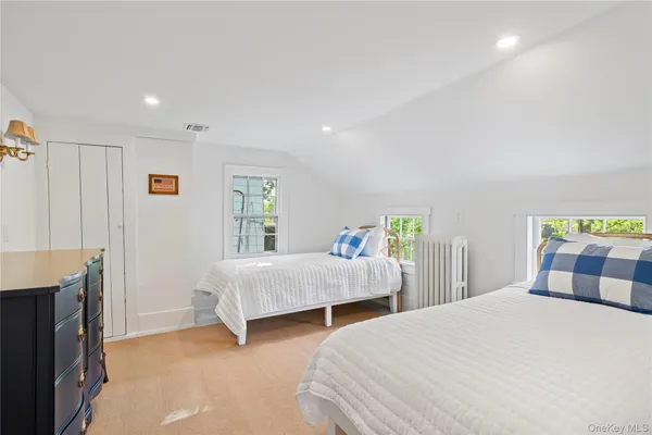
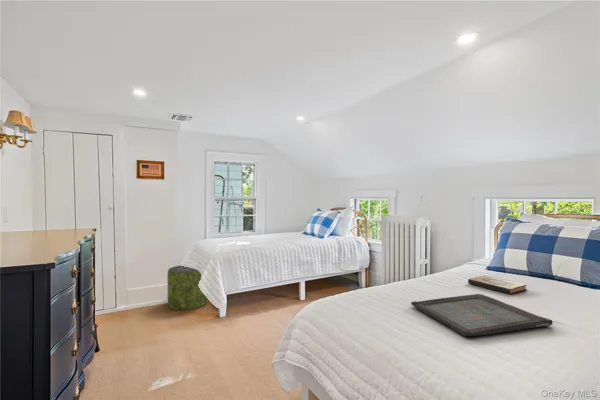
+ serving tray [410,293,554,337]
+ hardback book [467,275,528,295]
+ pouf [166,264,208,311]
